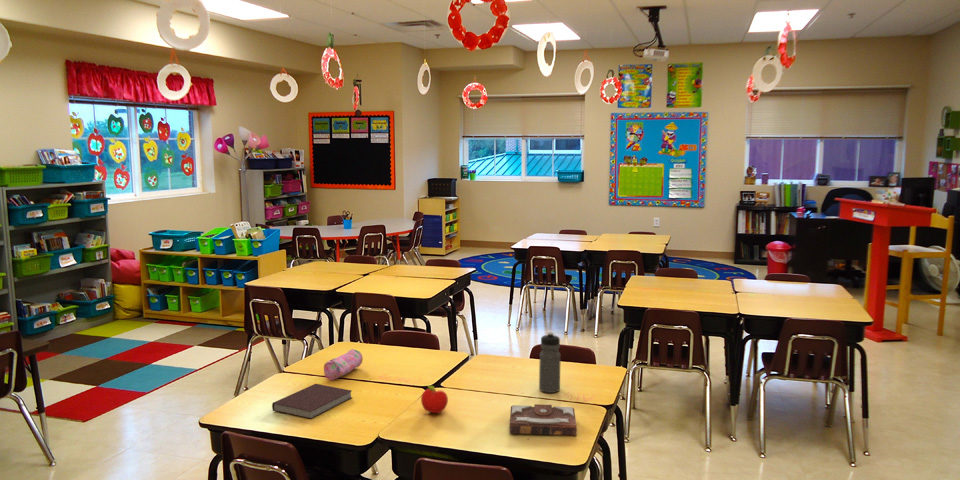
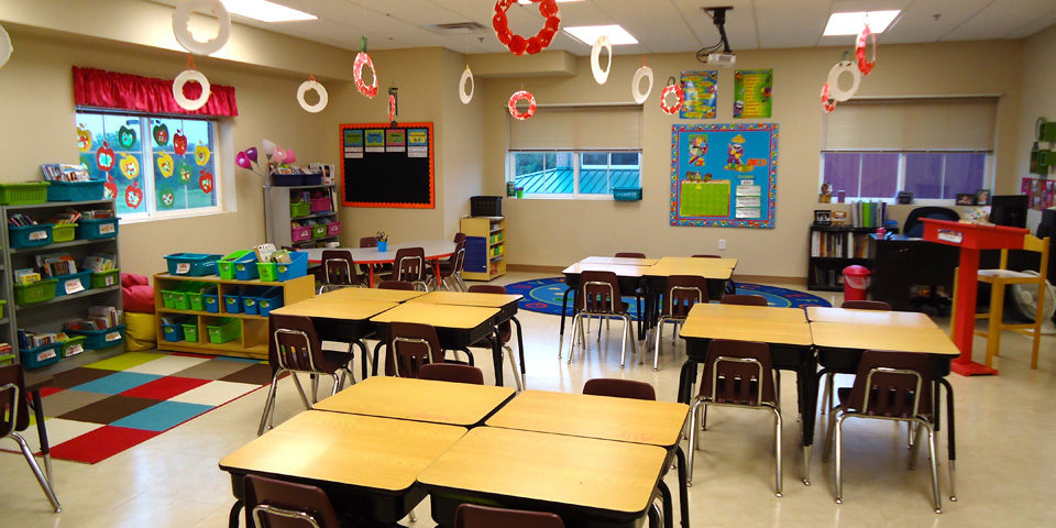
- book [509,403,578,437]
- notebook [271,383,353,420]
- pencil case [323,348,364,381]
- water bottle [538,331,562,394]
- fruit [420,385,449,414]
